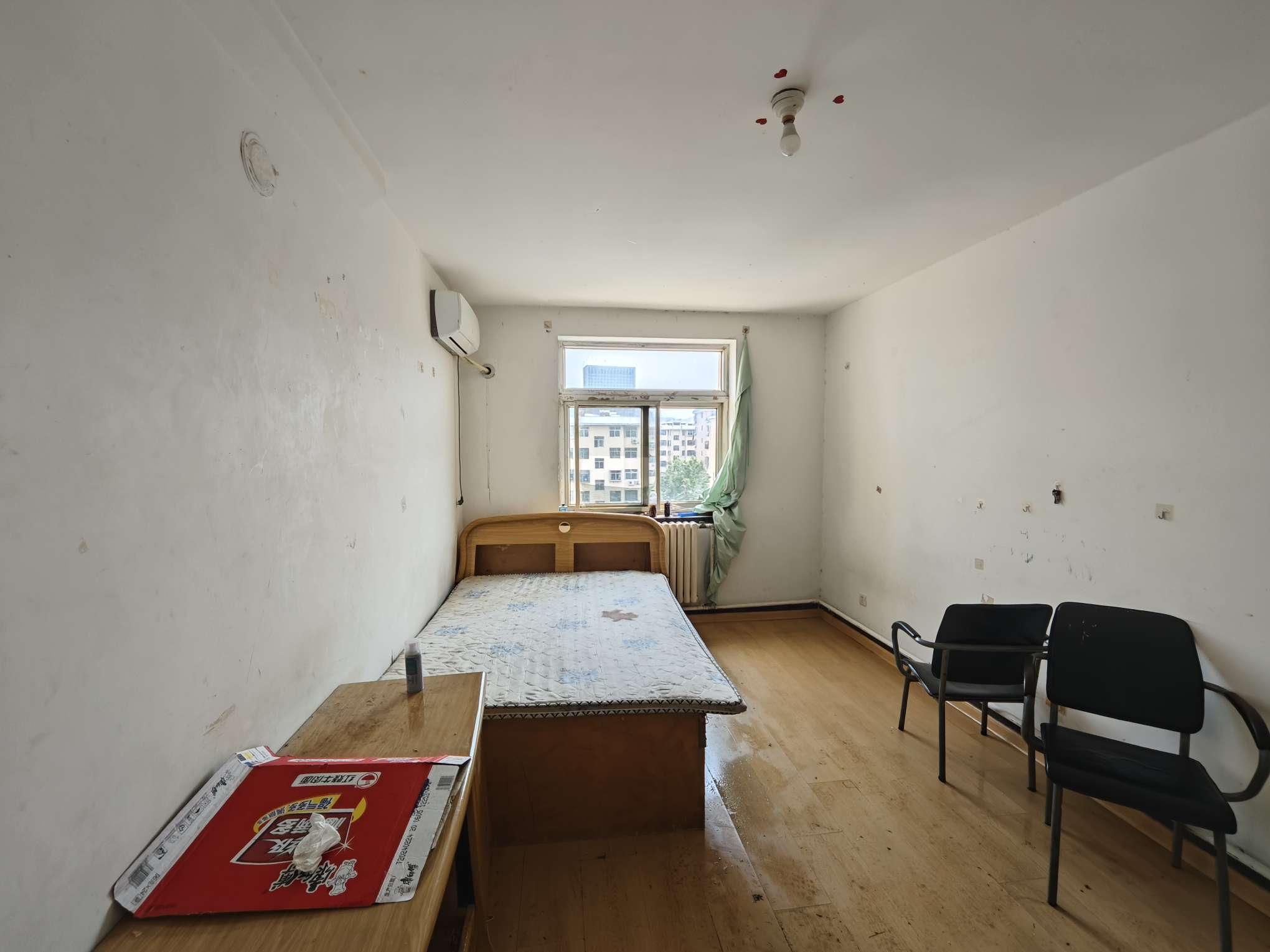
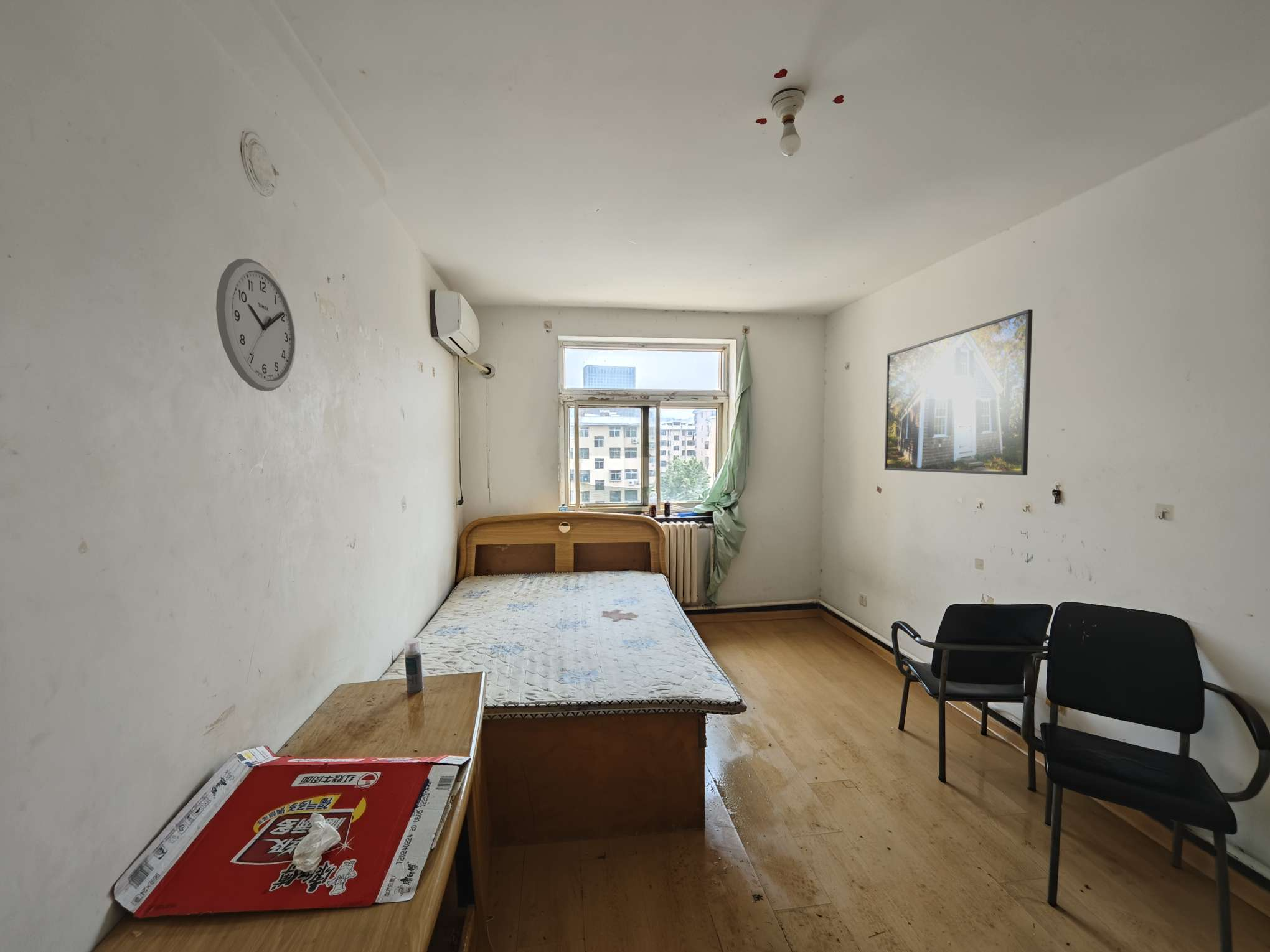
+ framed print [884,309,1033,476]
+ wall clock [215,258,296,391]
